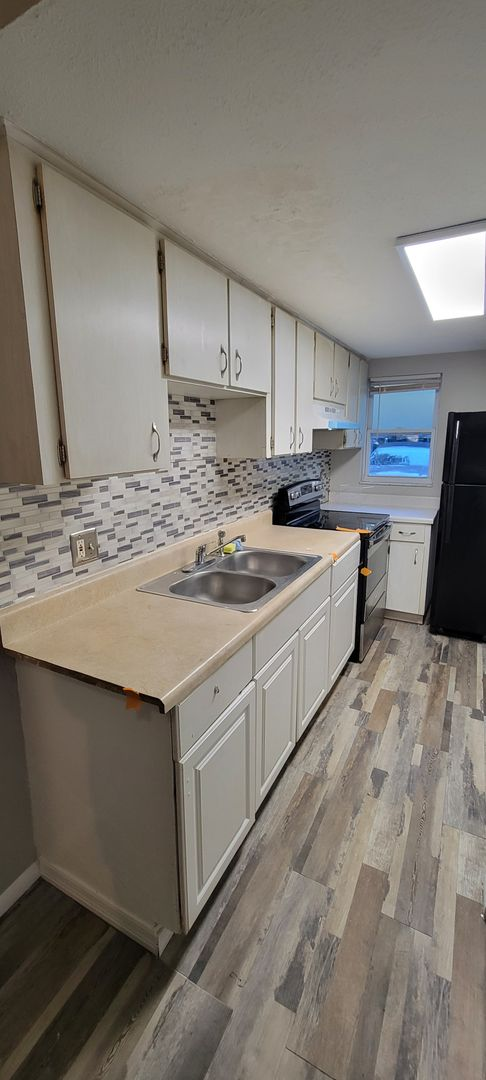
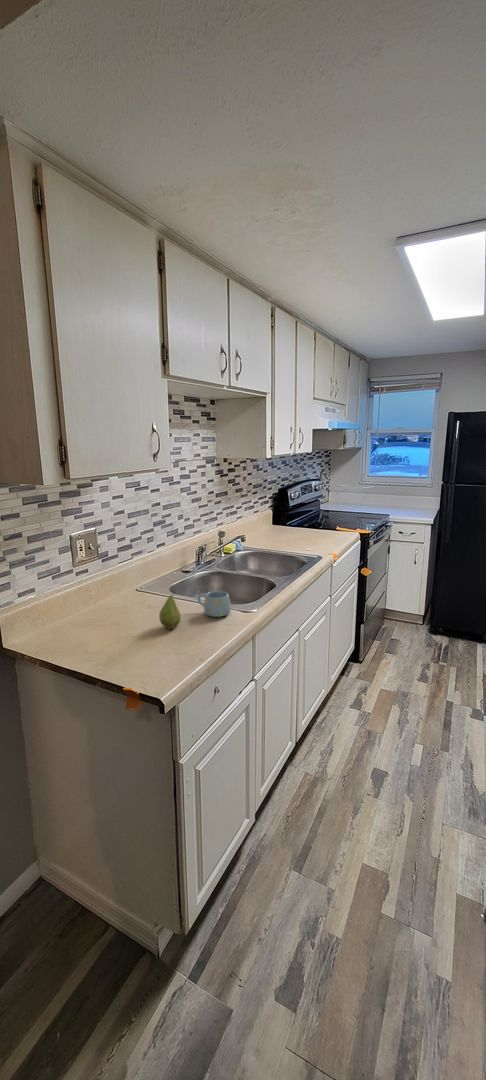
+ fruit [158,591,182,630]
+ mug [196,590,232,618]
